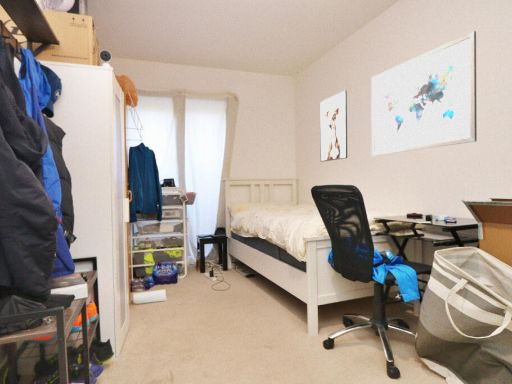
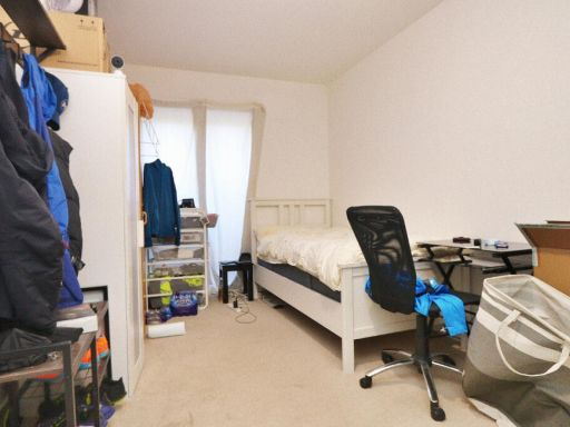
- wall art [370,30,478,156]
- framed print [319,89,348,163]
